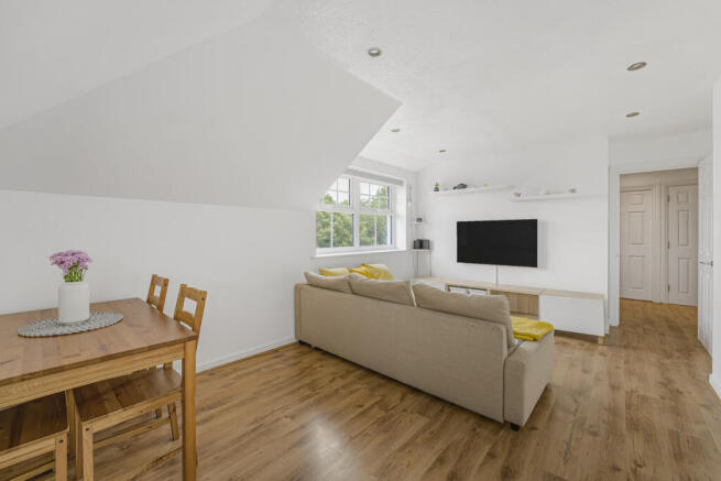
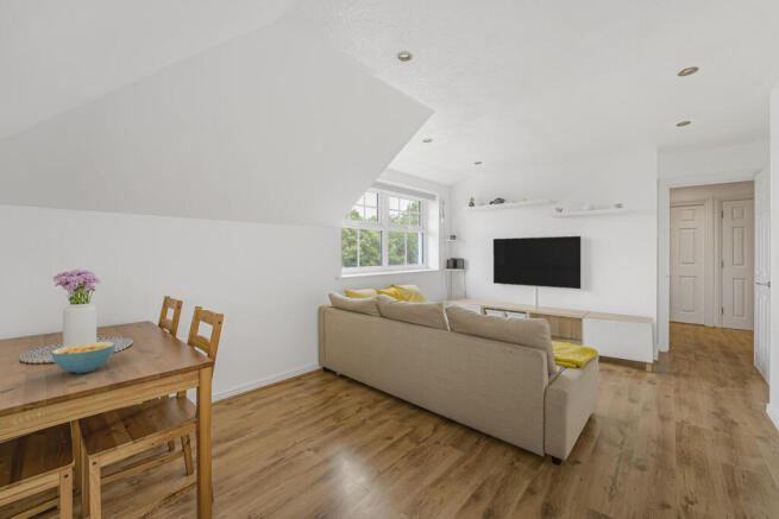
+ cereal bowl [50,341,117,374]
